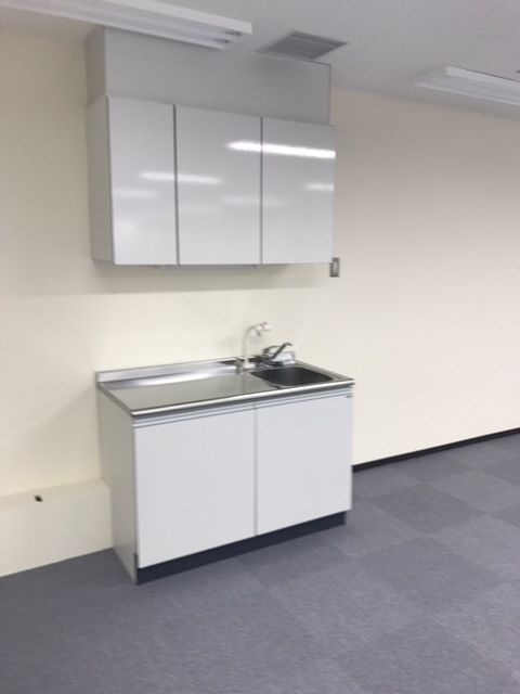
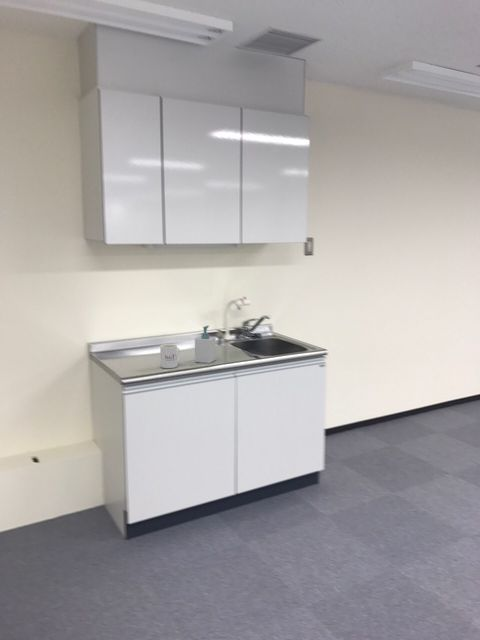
+ soap bottle [194,325,217,364]
+ mug [159,343,181,369]
